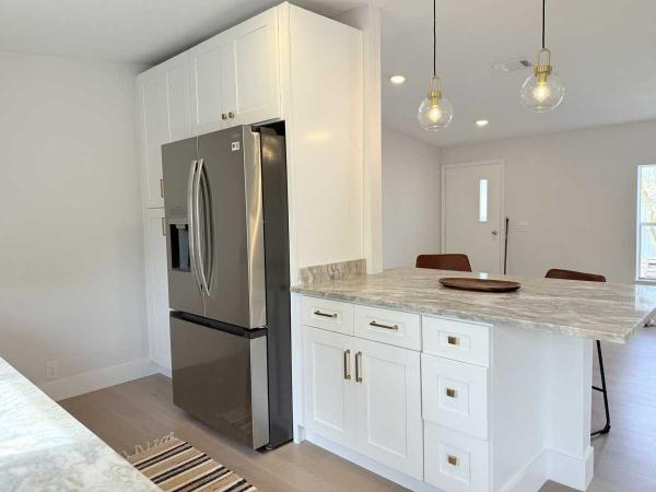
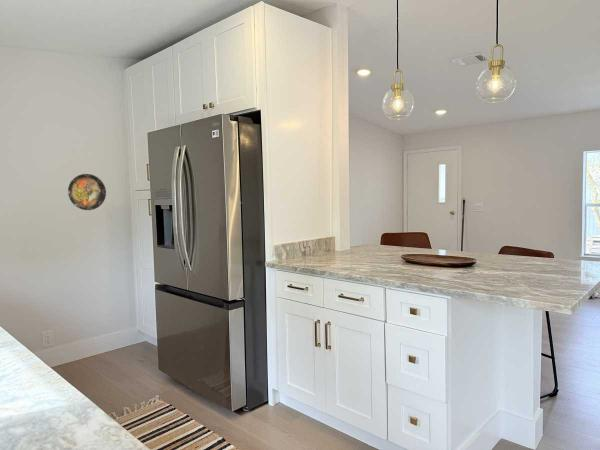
+ decorative plate [67,173,107,211]
